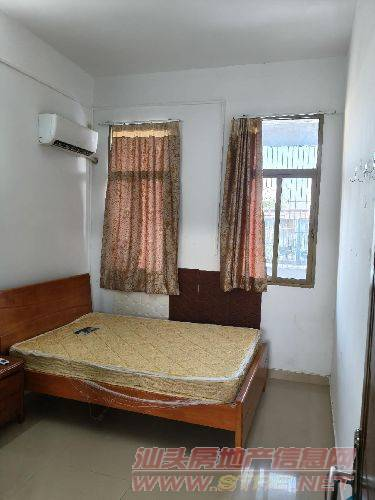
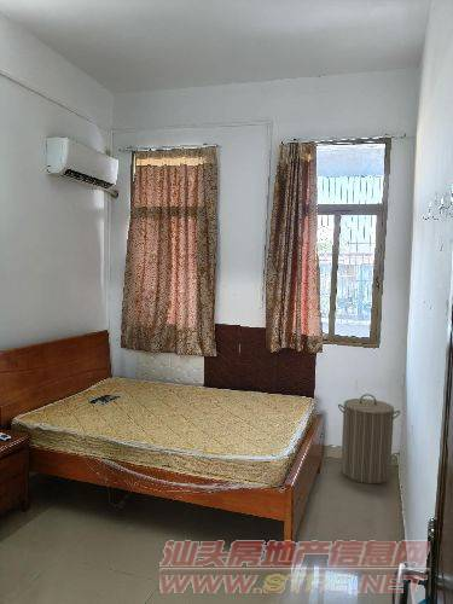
+ laundry hamper [337,393,401,484]
